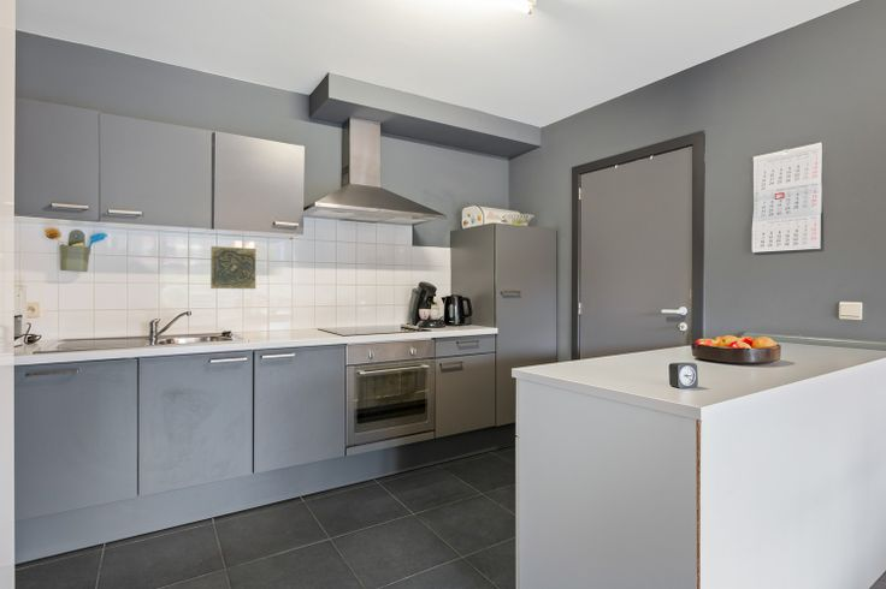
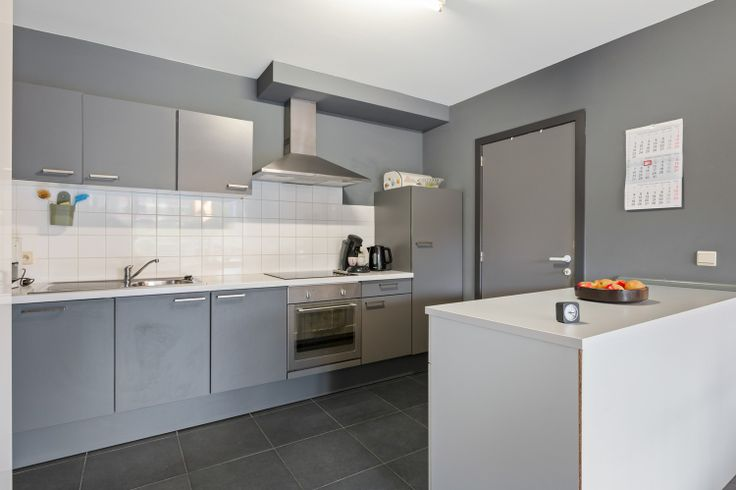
- decorative tile [209,245,258,290]
